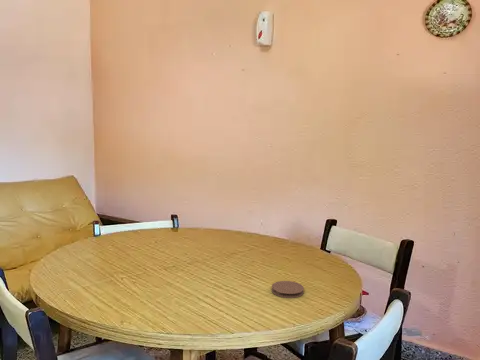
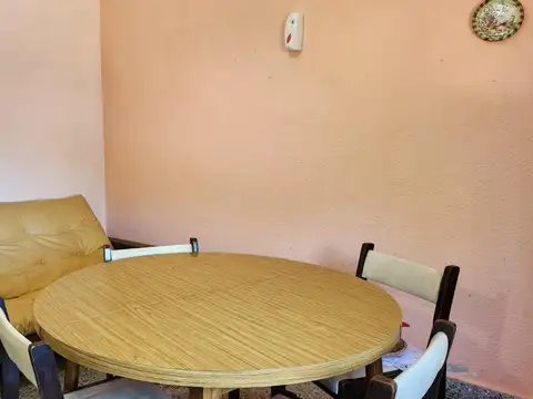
- coaster [271,280,305,299]
